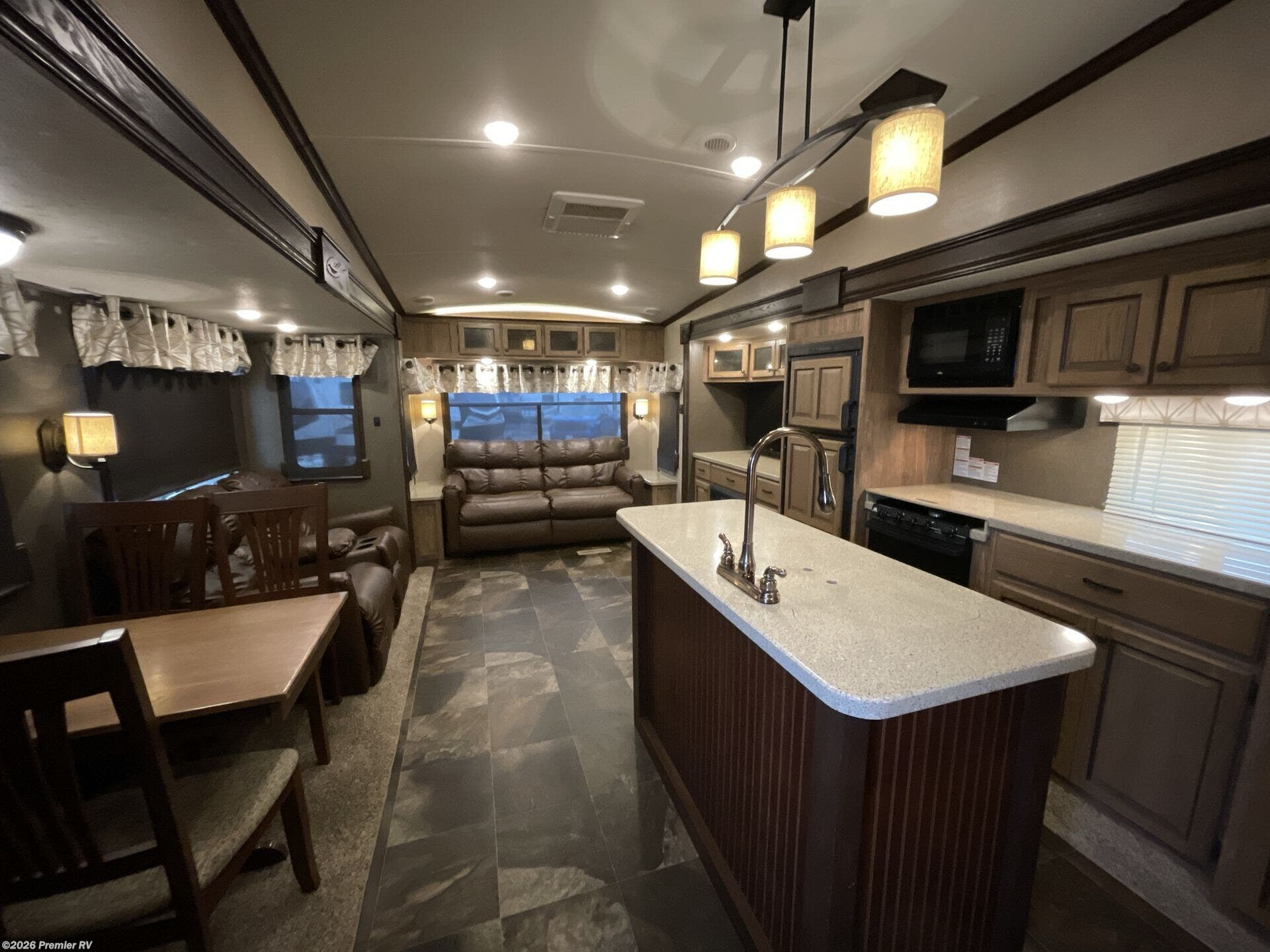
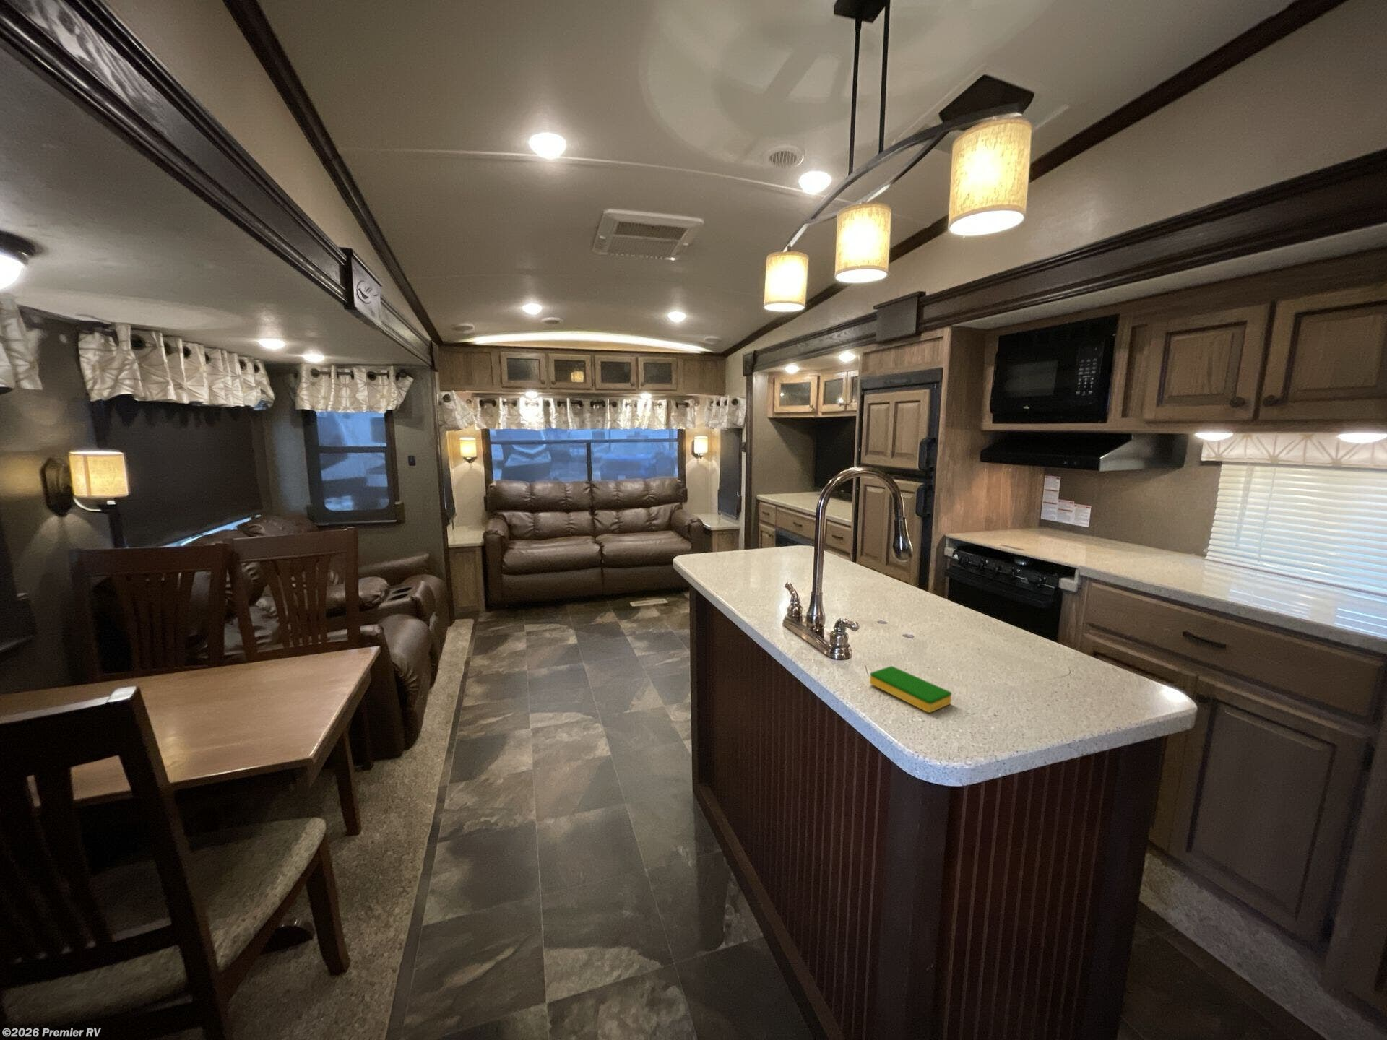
+ dish sponge [869,665,952,713]
